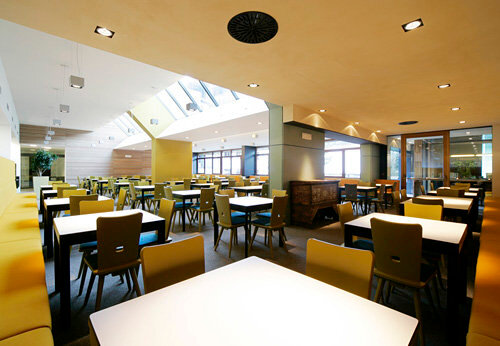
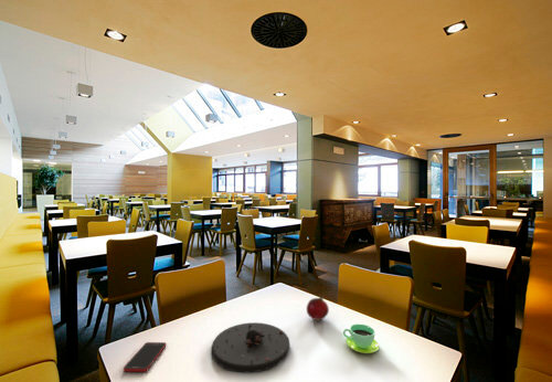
+ cup [342,322,380,354]
+ fruit [306,296,330,321]
+ cell phone [123,341,167,373]
+ plate [211,321,290,373]
